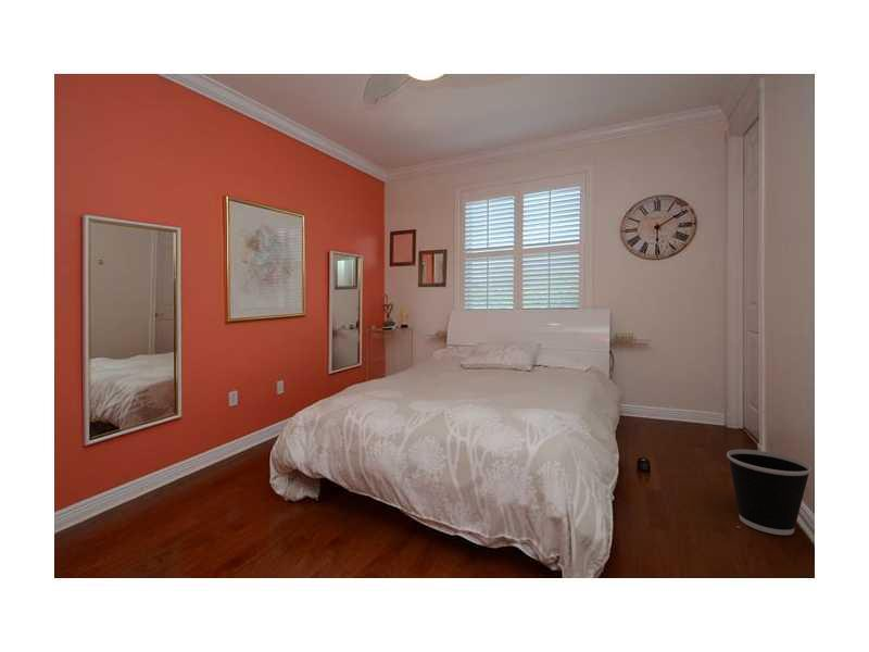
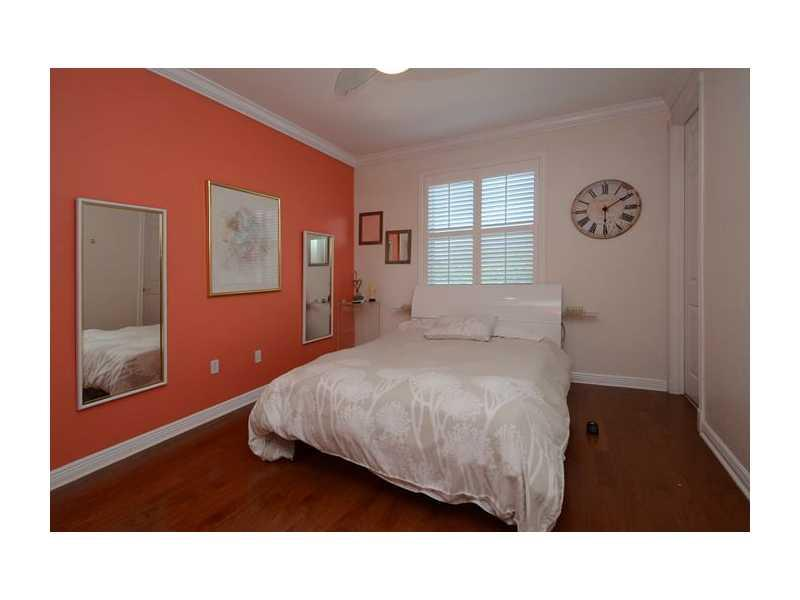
- wastebasket [726,449,813,536]
